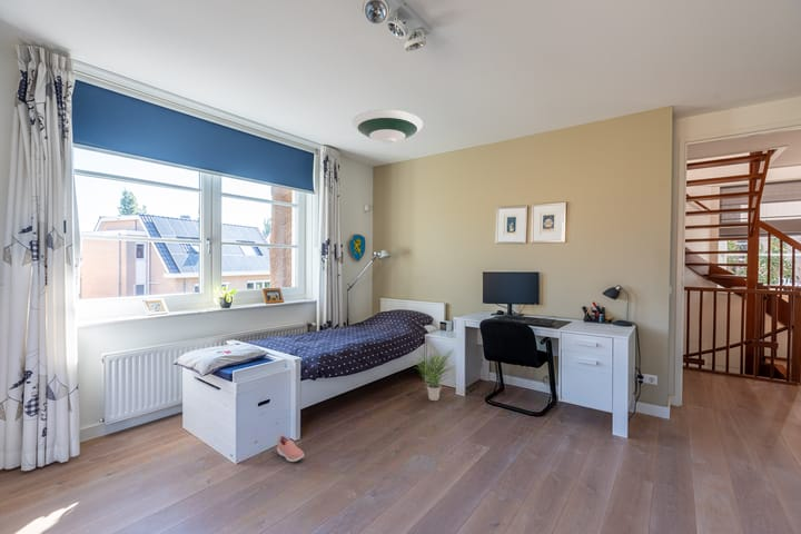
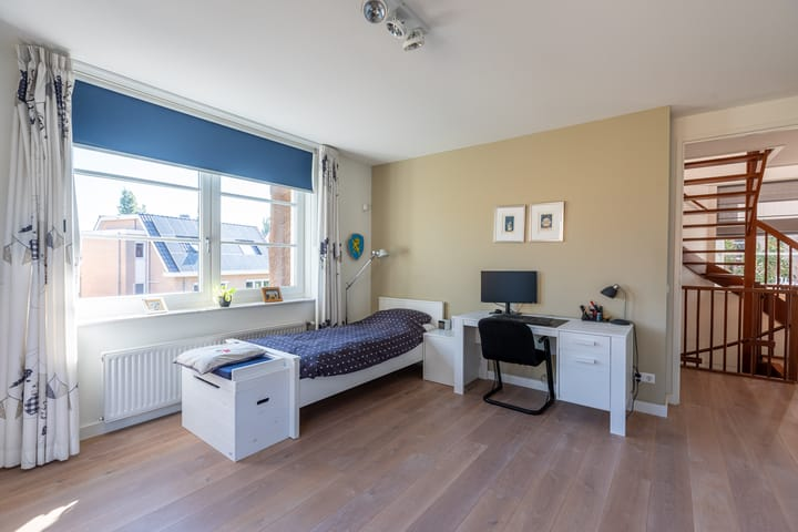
- potted plant [414,347,456,402]
- shoe [276,434,306,463]
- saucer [352,109,424,145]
